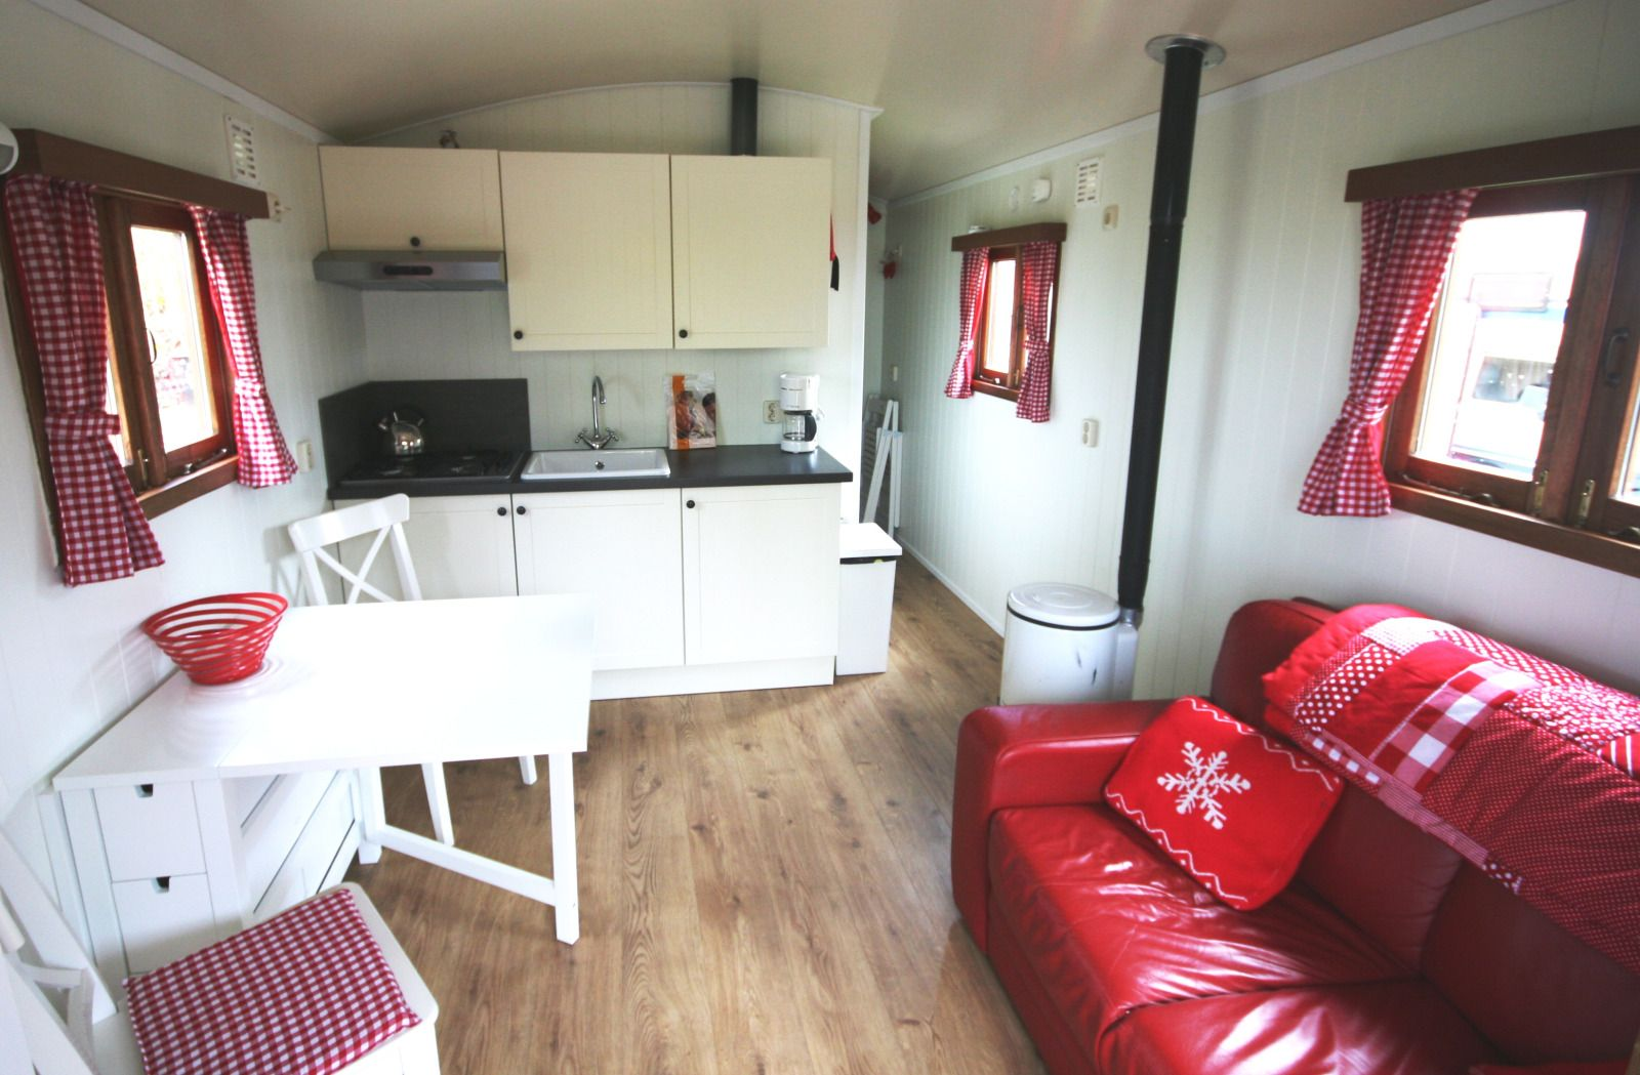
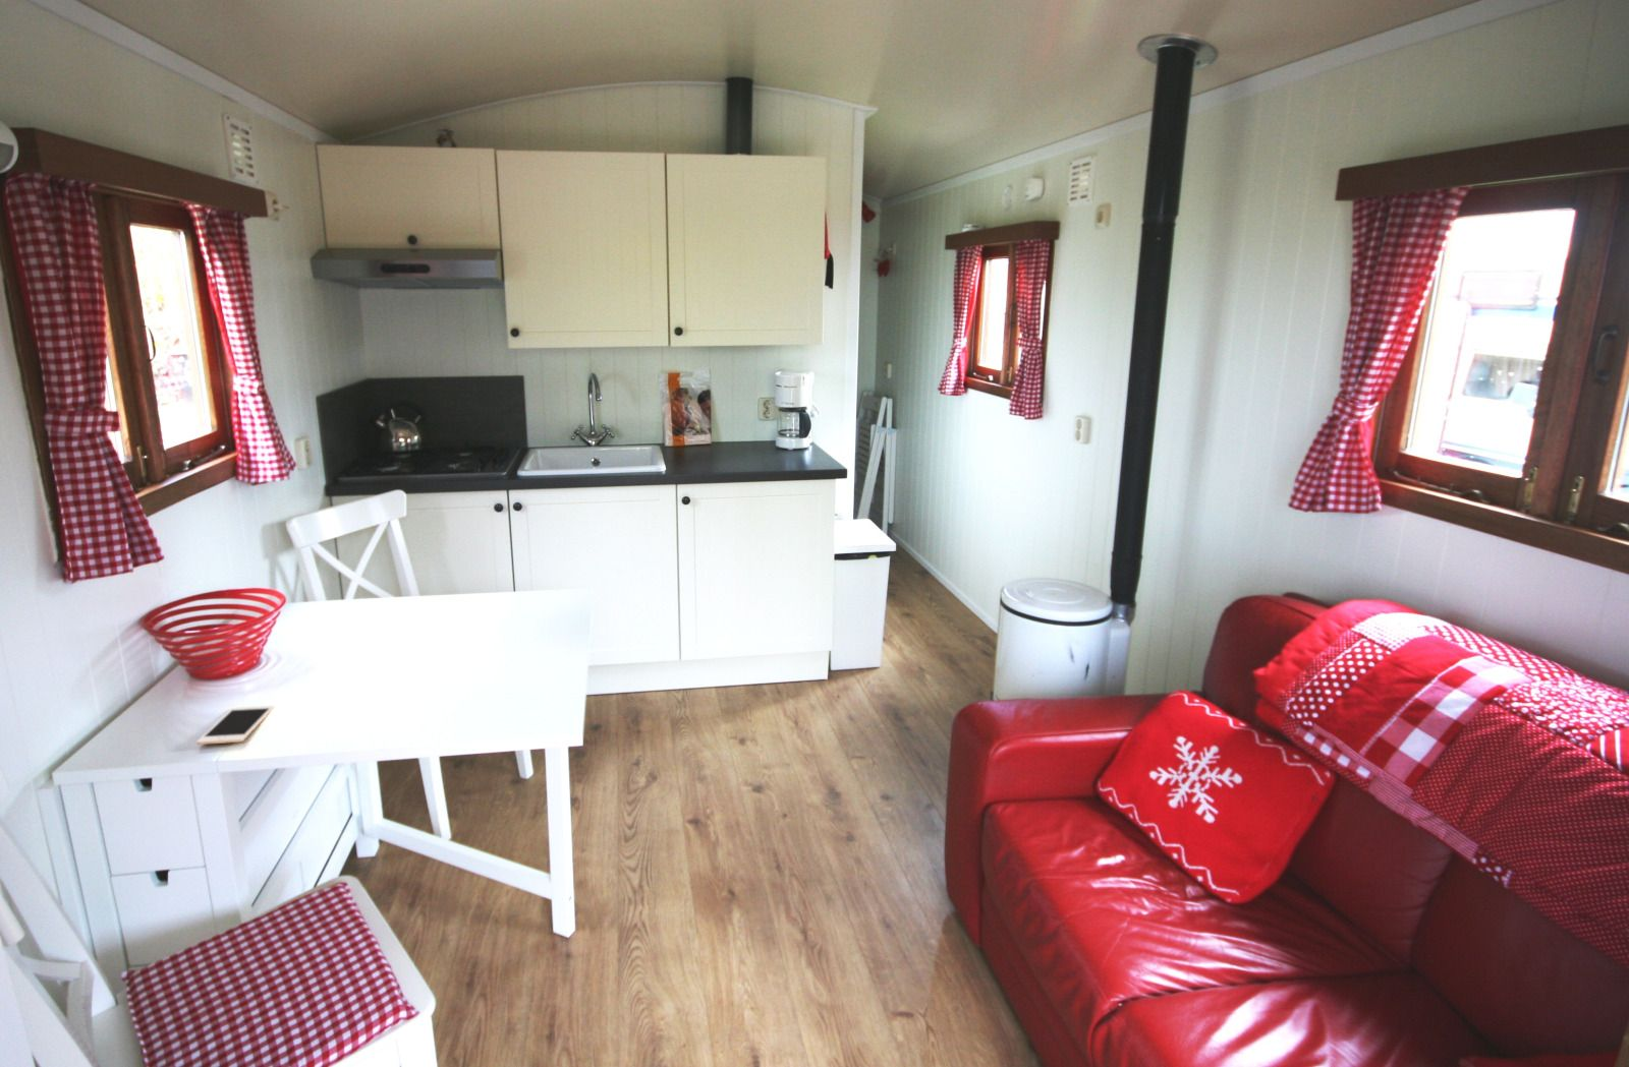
+ cell phone [197,705,275,745]
